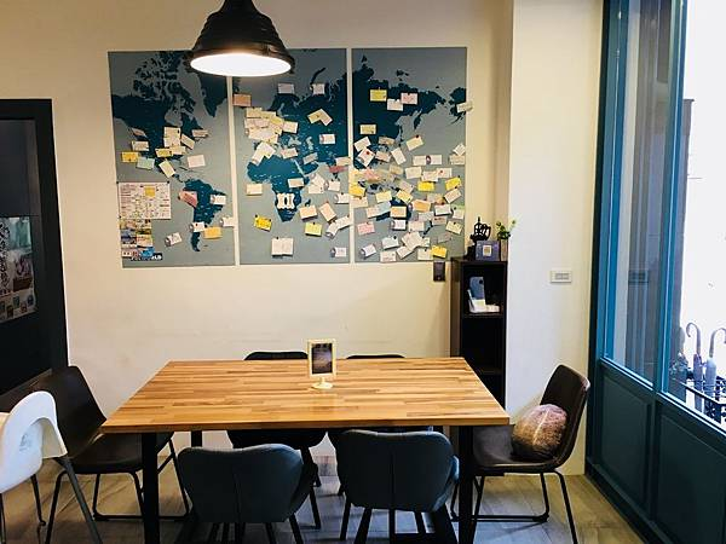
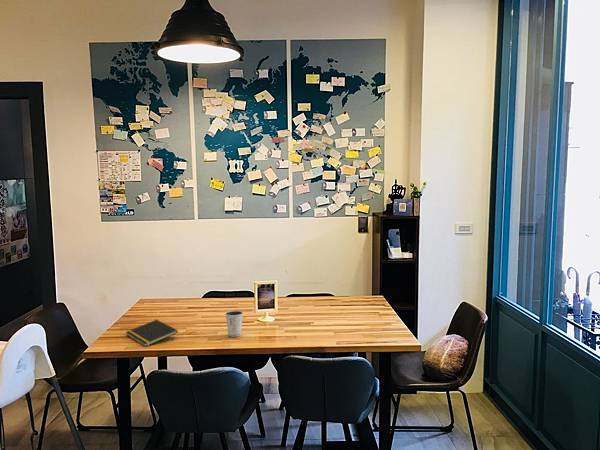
+ notepad [125,319,179,348]
+ dixie cup [224,310,244,338]
